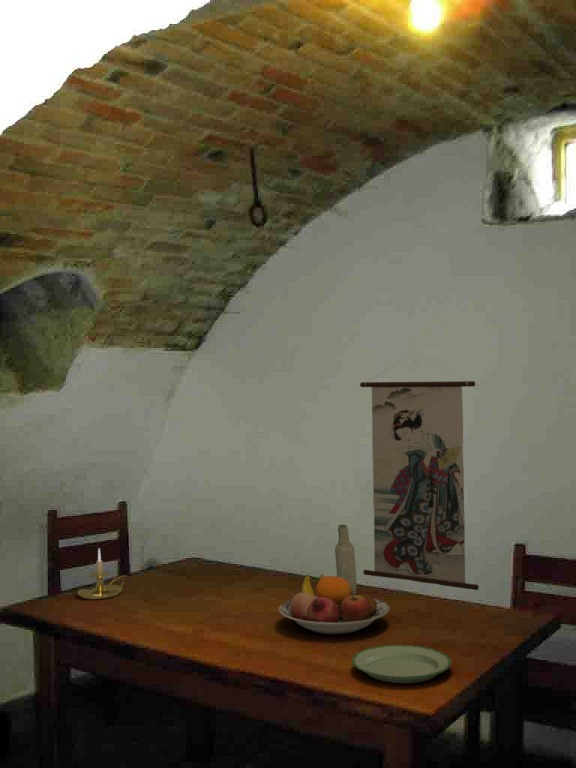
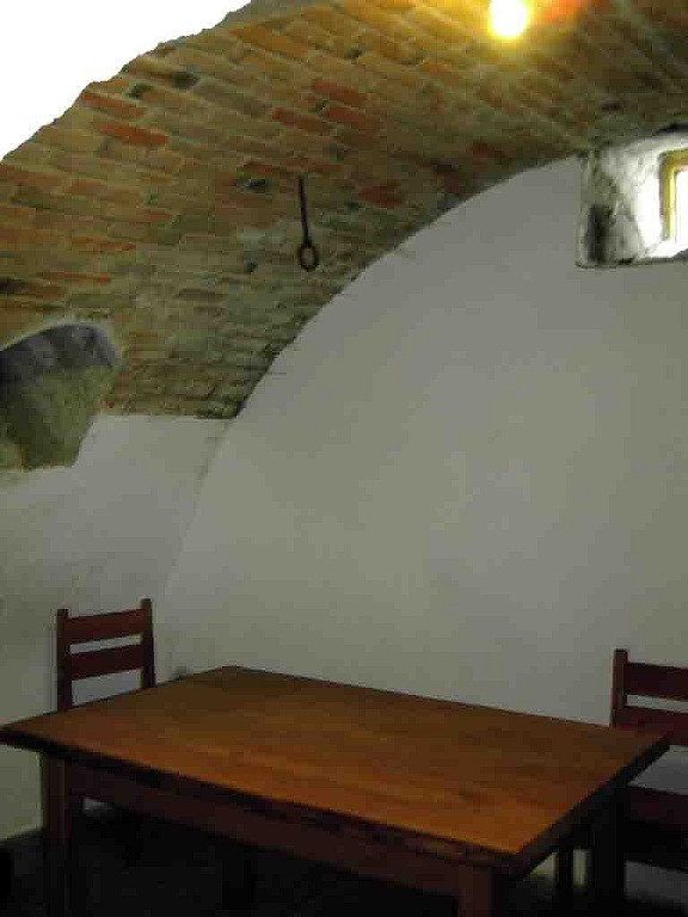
- wall scroll [359,352,480,591]
- plate [351,644,453,684]
- candle holder [76,547,128,600]
- fruit bowl [278,574,391,635]
- bottle [334,524,358,595]
